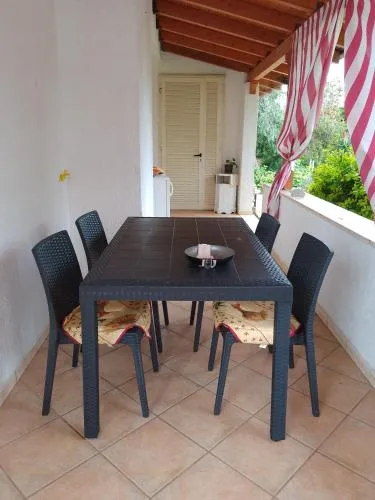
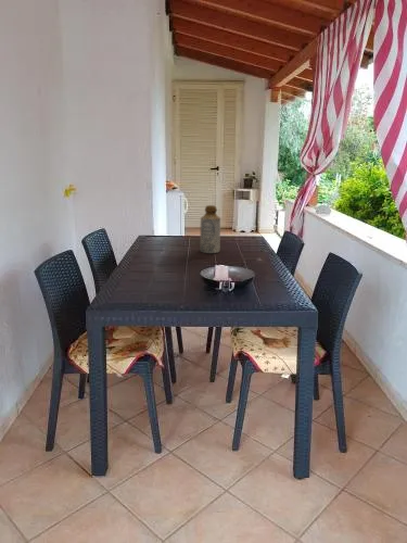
+ bottle [199,204,221,254]
